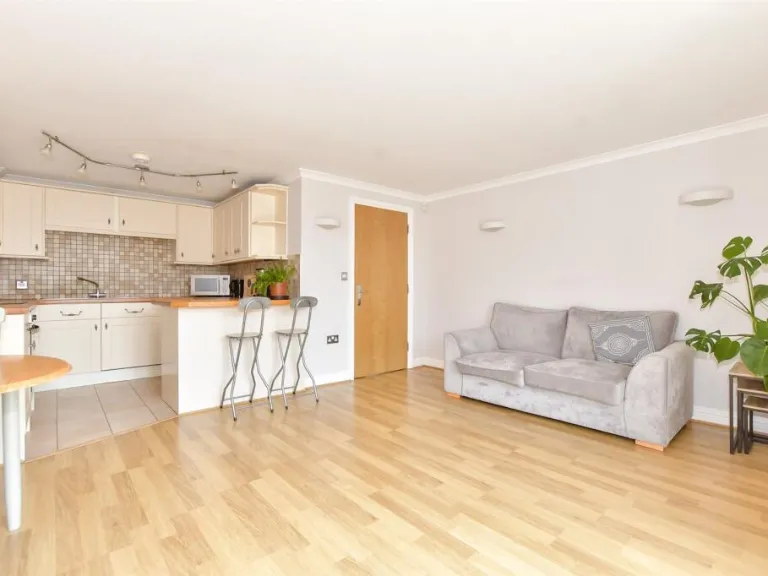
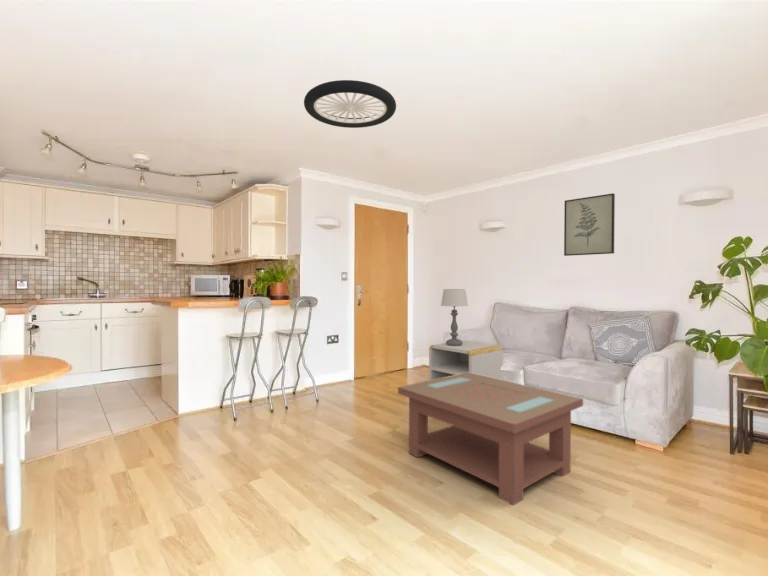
+ wall art [563,192,616,257]
+ coffee table [397,372,584,507]
+ ceiling light [303,79,397,129]
+ table lamp [440,288,469,346]
+ side table [428,339,504,381]
